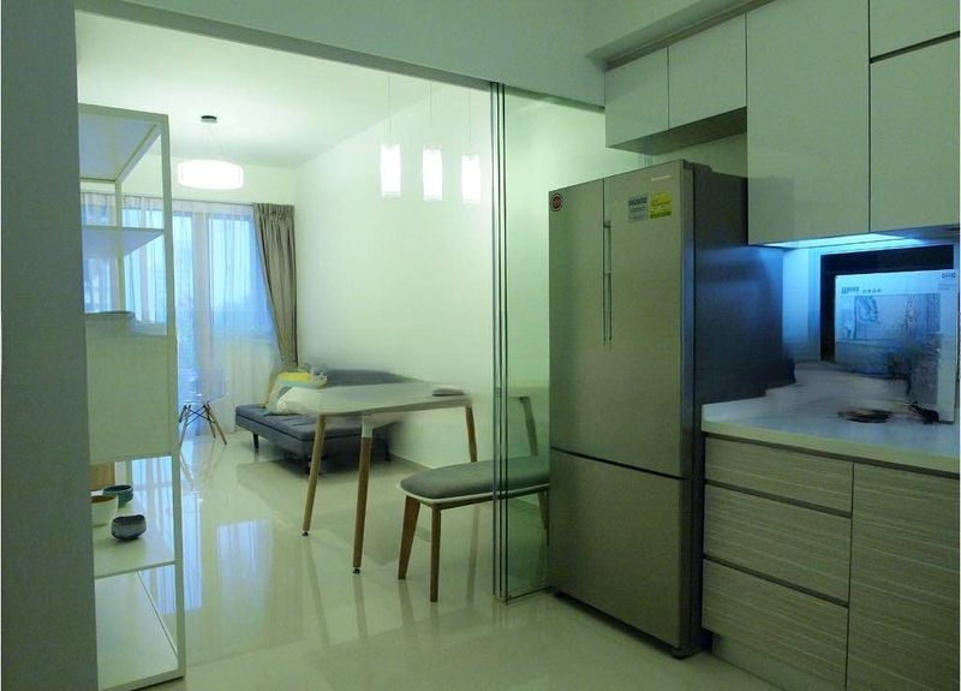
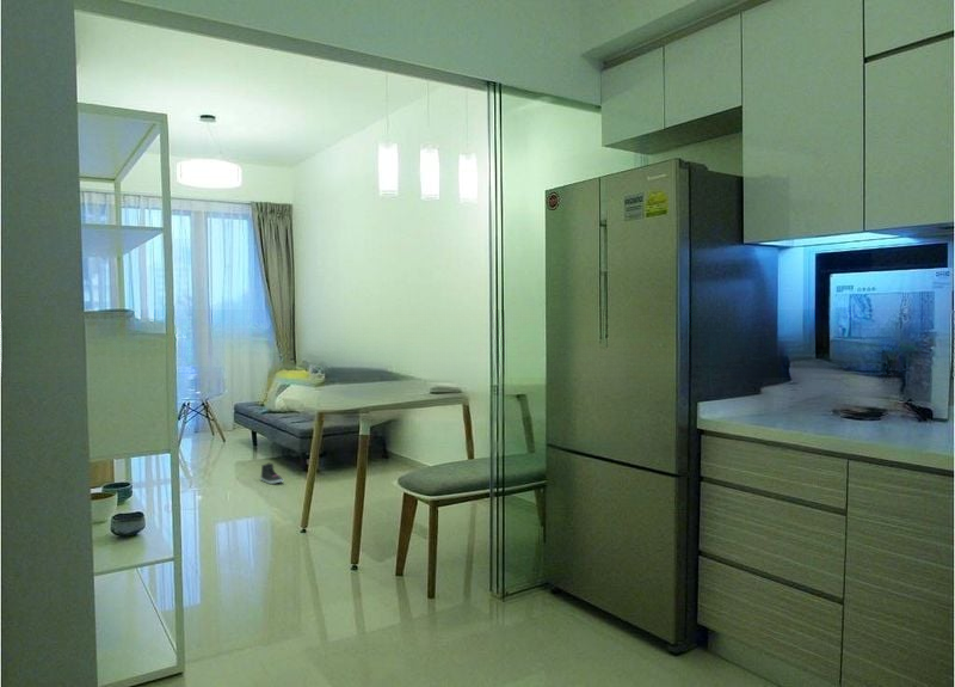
+ sneaker [259,462,284,485]
